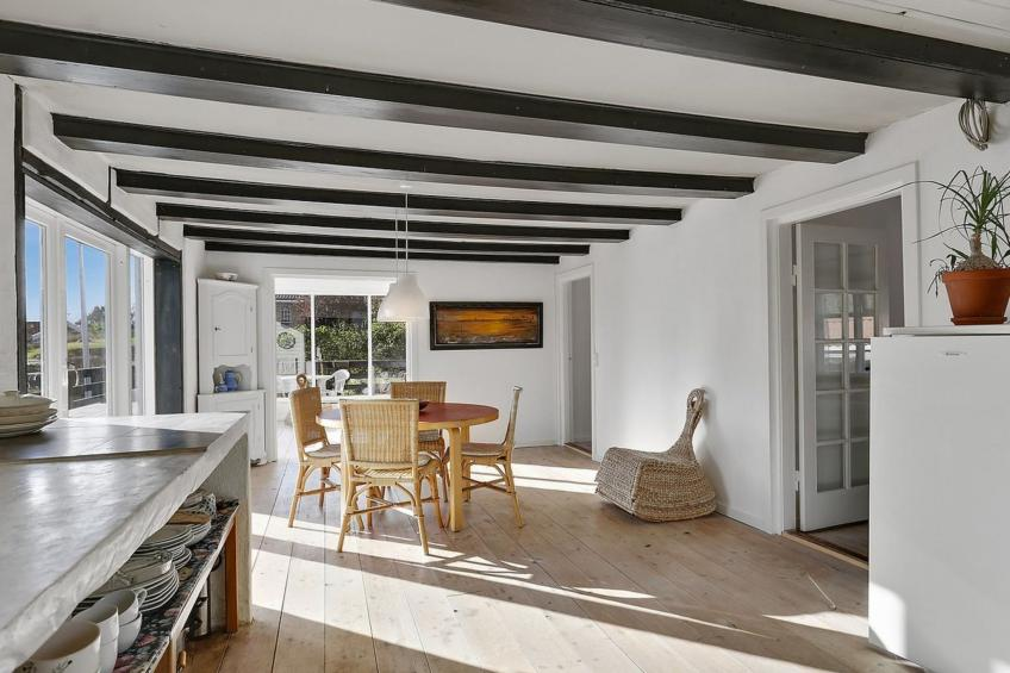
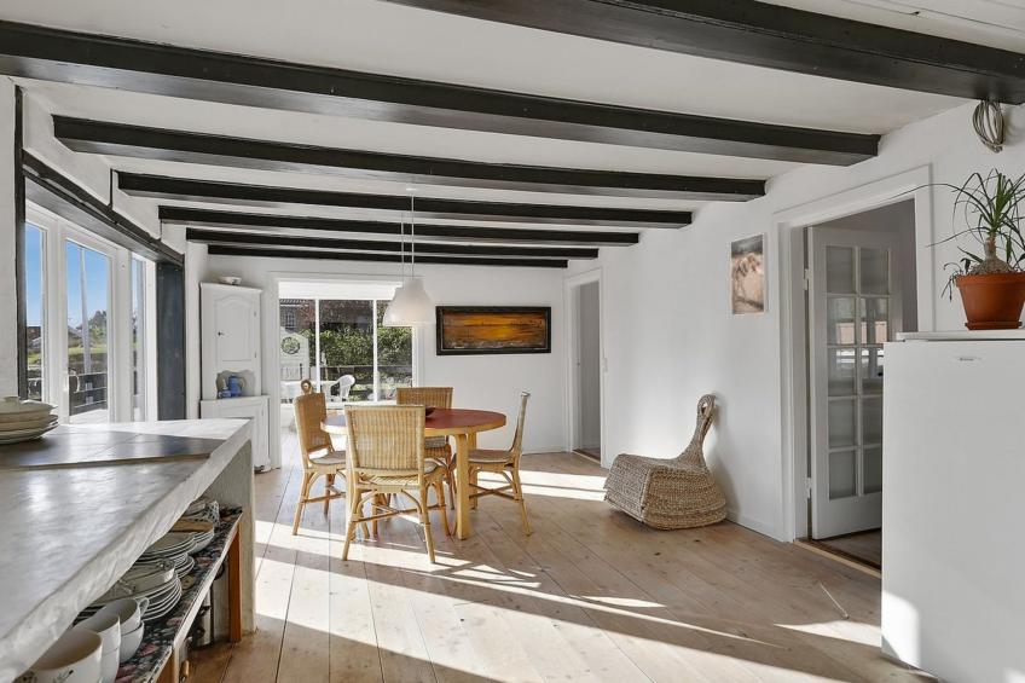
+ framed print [729,232,770,317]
